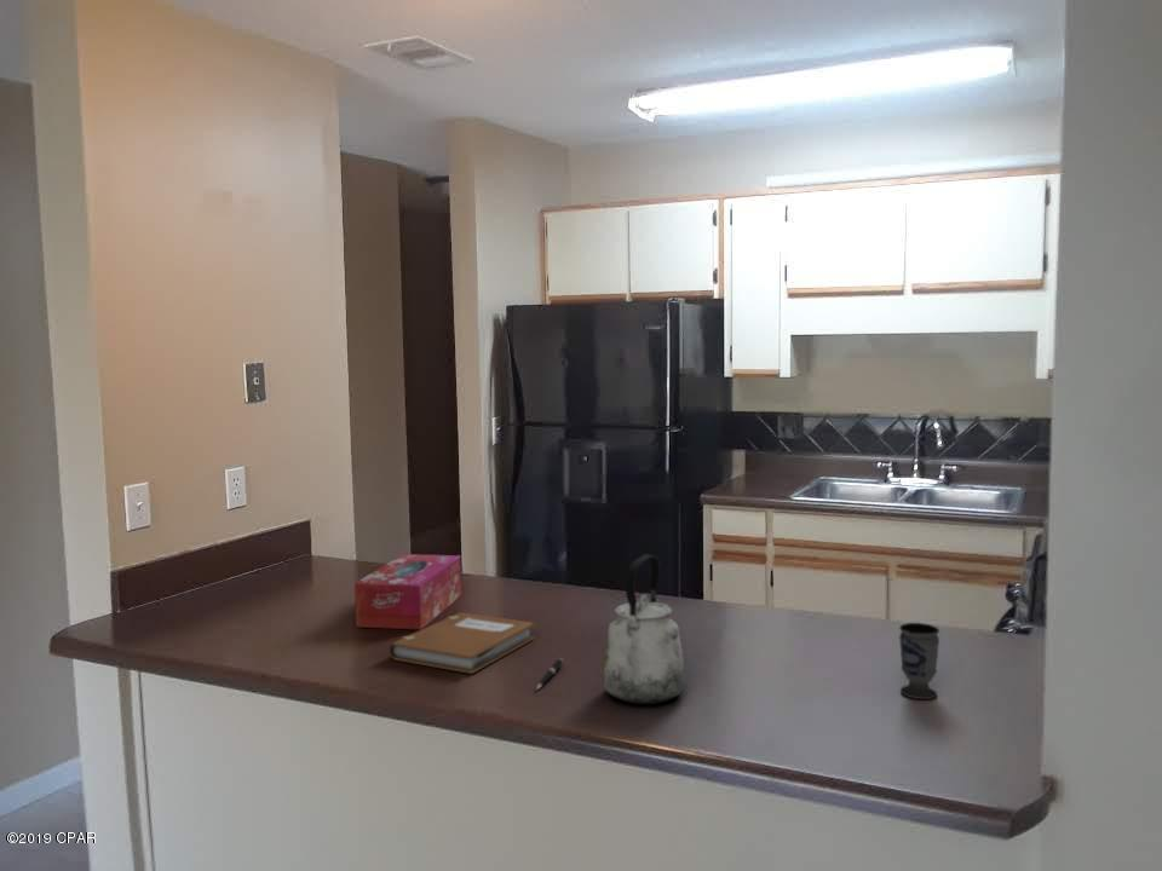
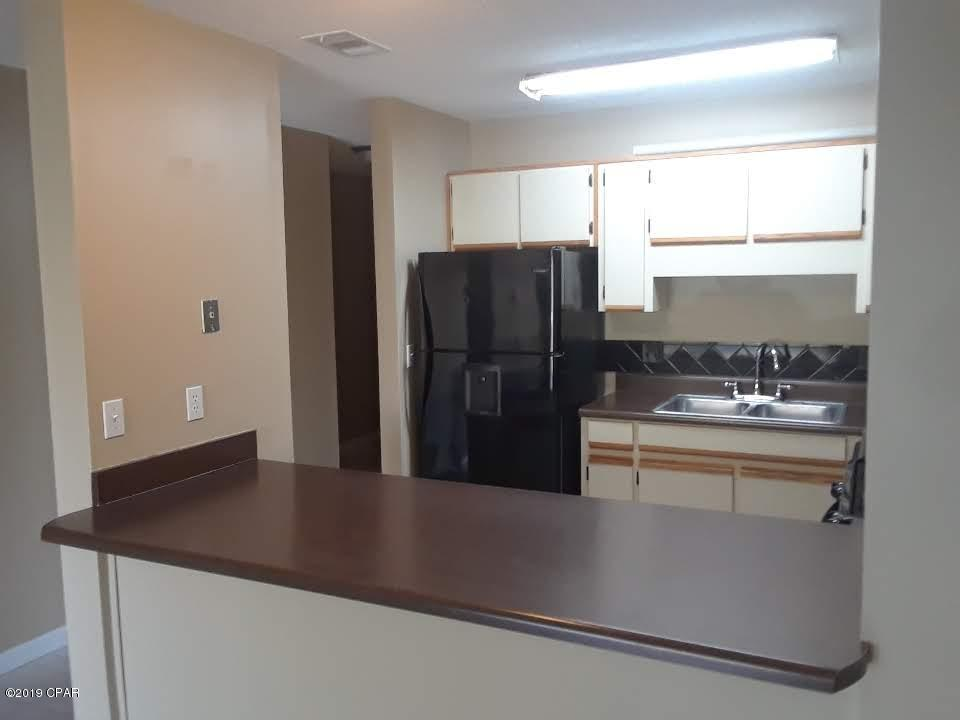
- tissue box [353,553,462,630]
- pen [535,657,564,691]
- kettle [602,553,686,705]
- cup [898,622,940,700]
- notebook [387,611,536,675]
